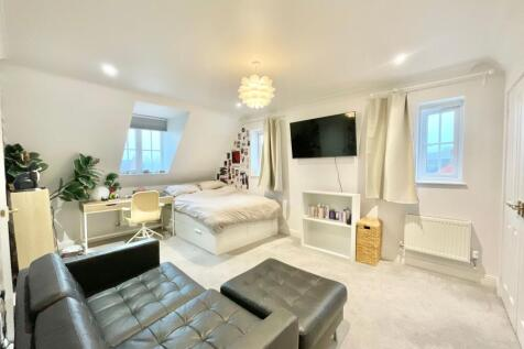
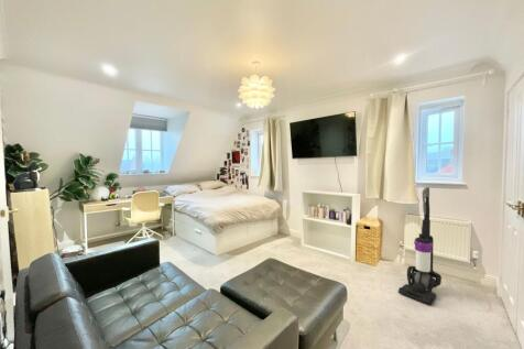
+ vacuum cleaner [397,186,443,306]
